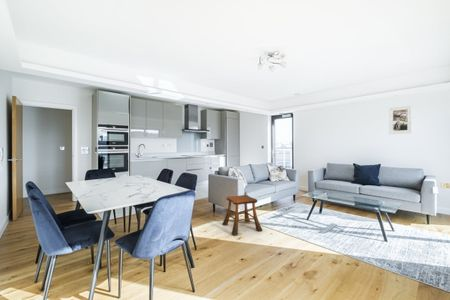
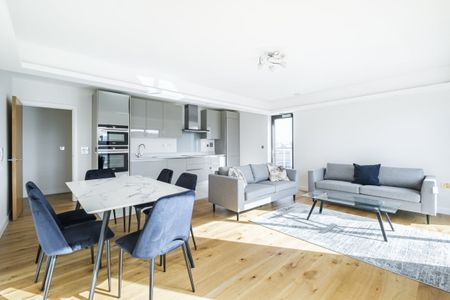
- stool [221,194,263,236]
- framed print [388,105,413,135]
